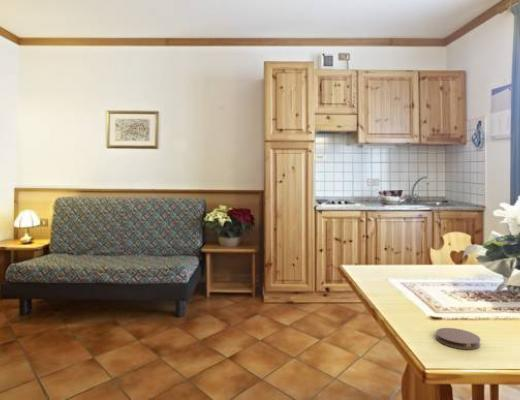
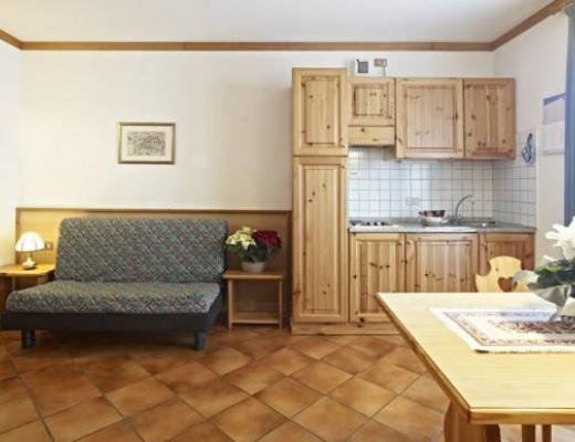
- coaster [435,327,482,350]
